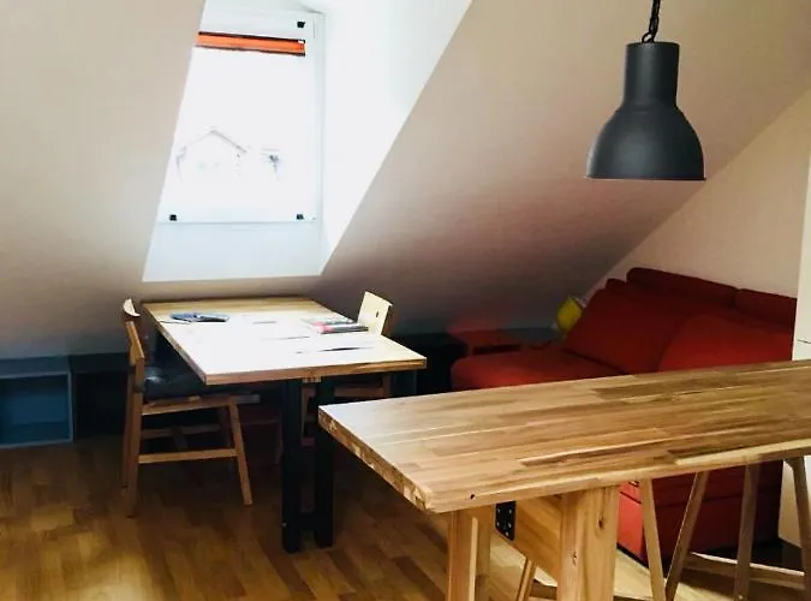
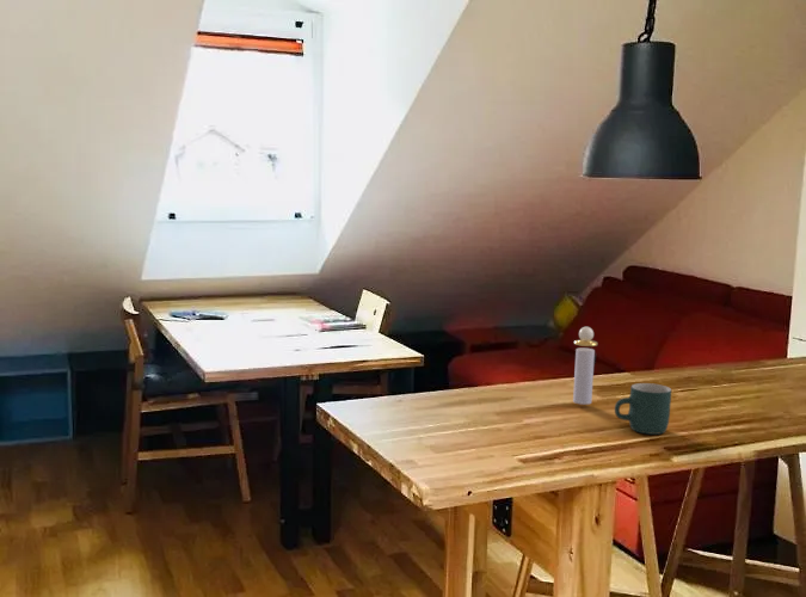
+ mug [614,382,672,436]
+ perfume bottle [572,326,598,406]
